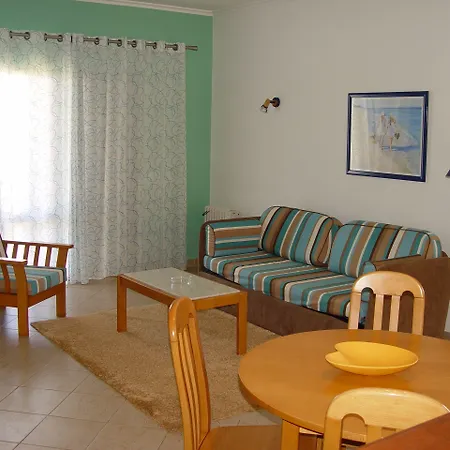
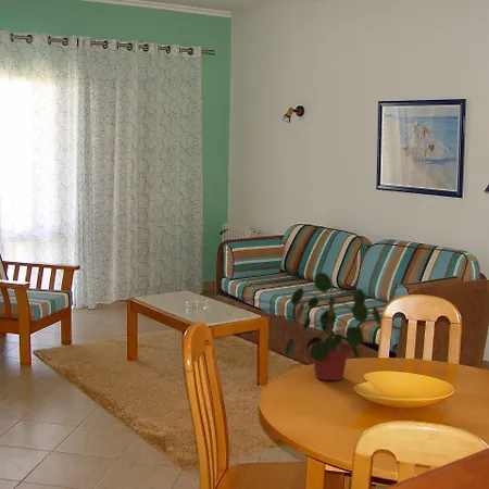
+ potted plant [285,272,381,381]
